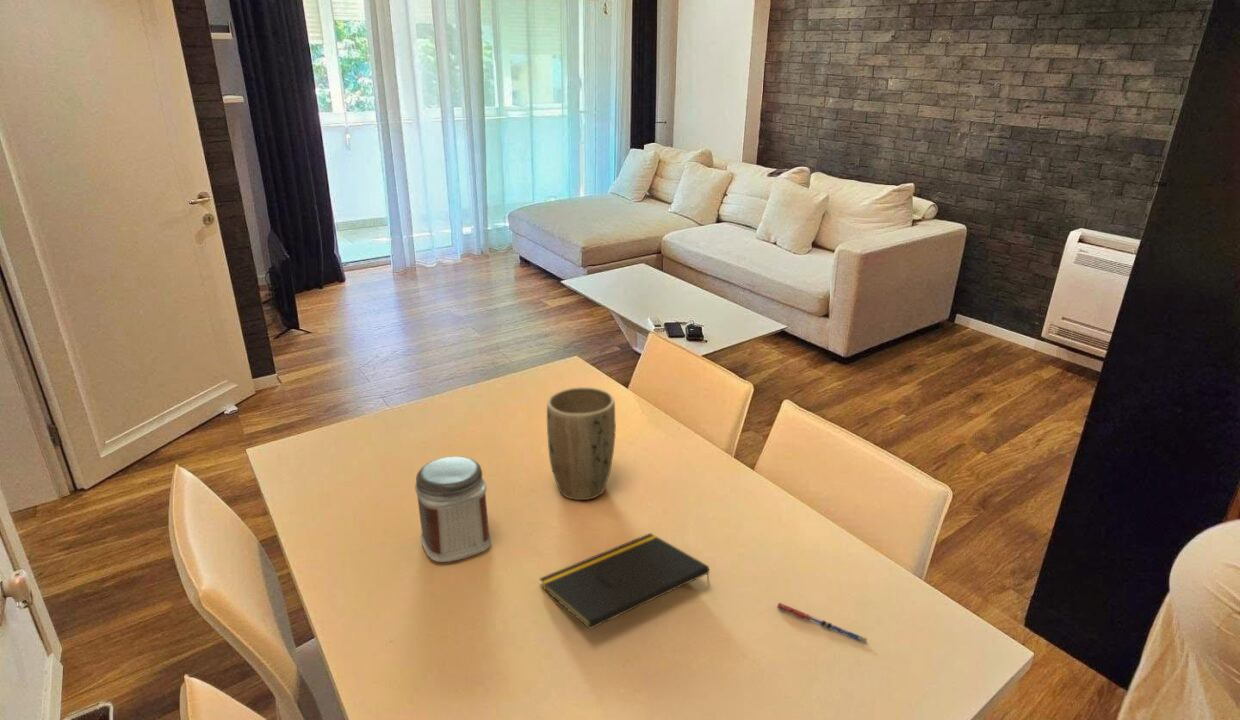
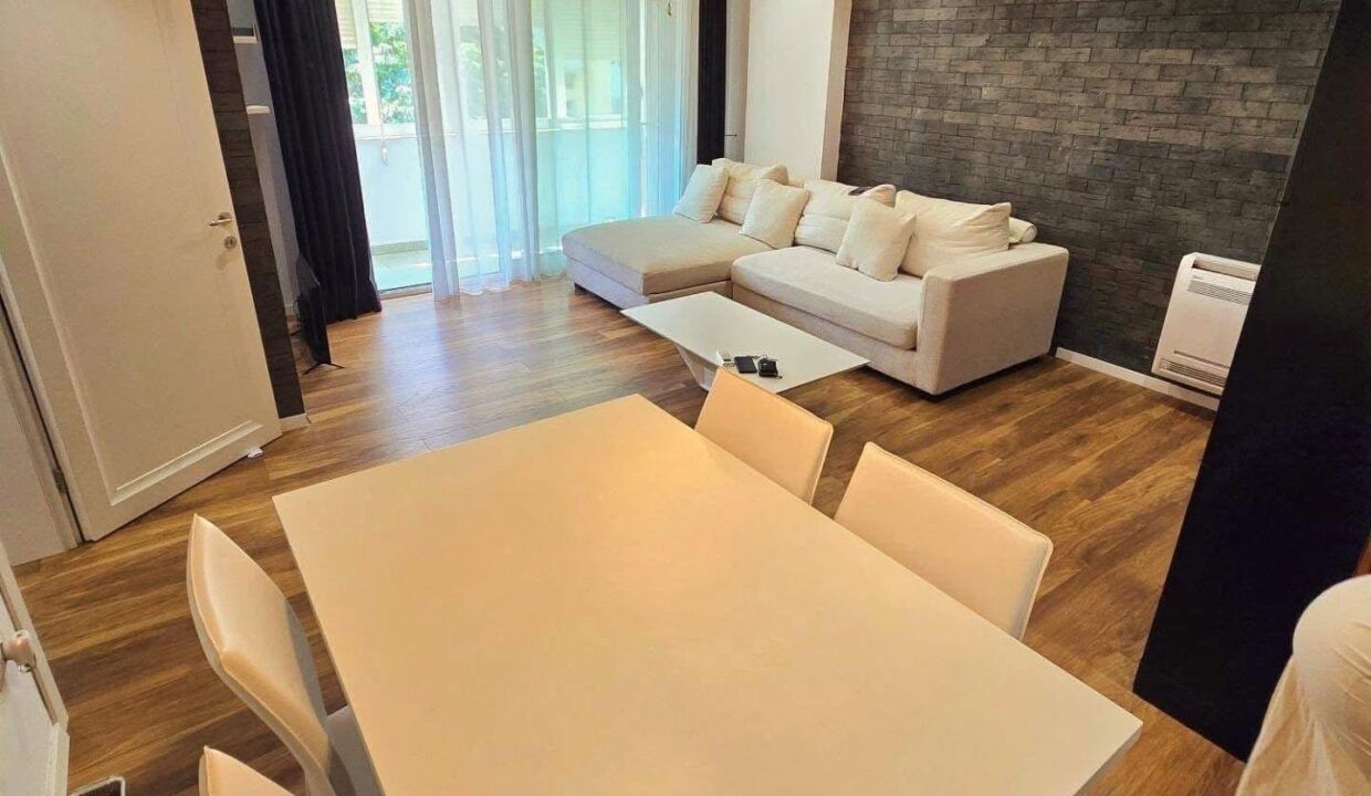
- notepad [538,532,711,630]
- pen [776,602,868,645]
- jar [414,455,492,563]
- plant pot [546,386,617,501]
